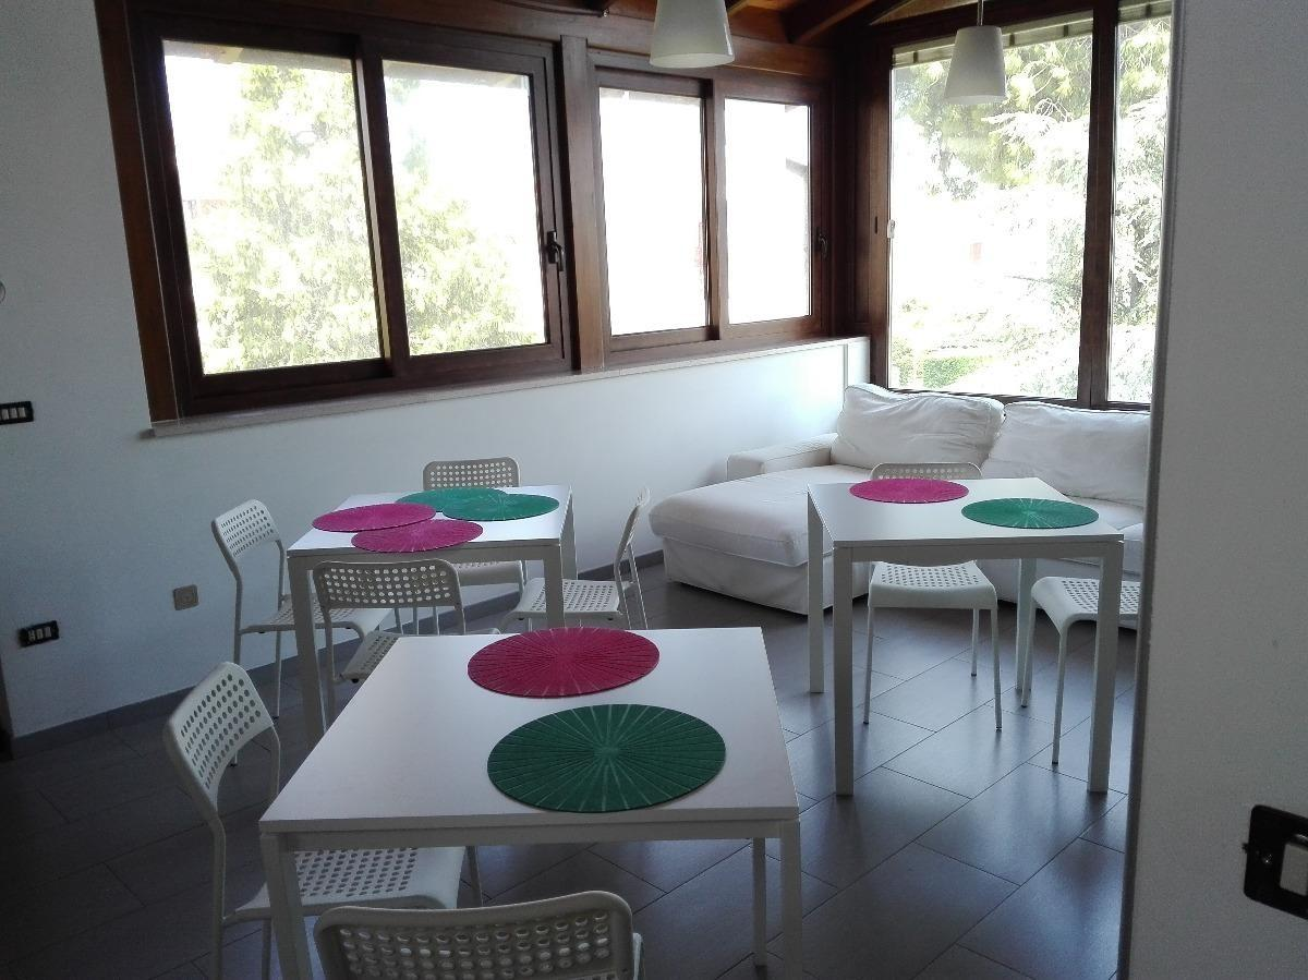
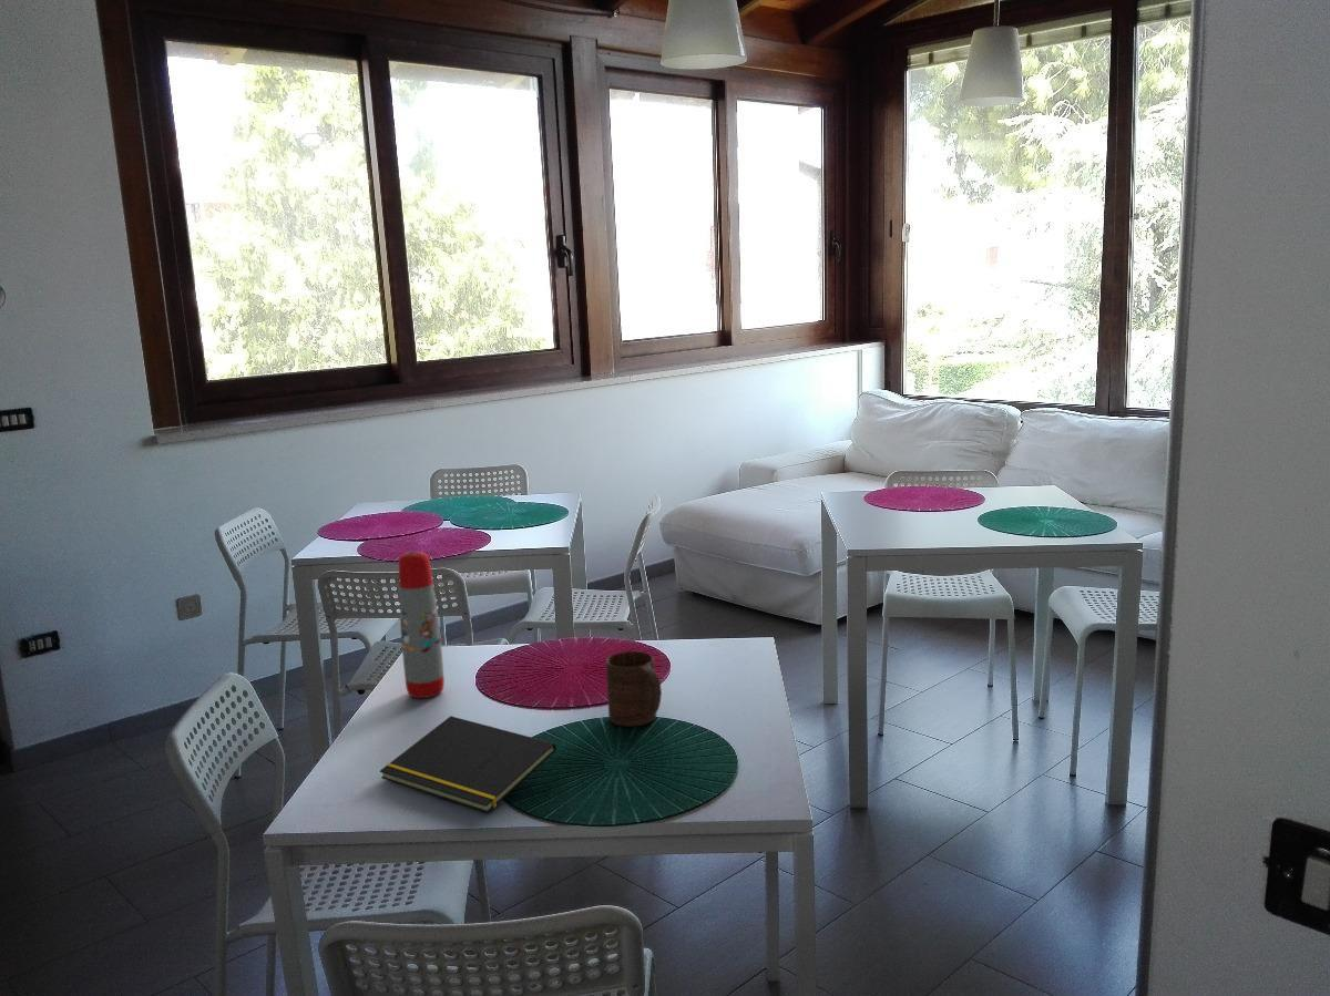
+ water bottle [398,551,446,699]
+ notepad [379,715,557,814]
+ cup [605,650,663,728]
